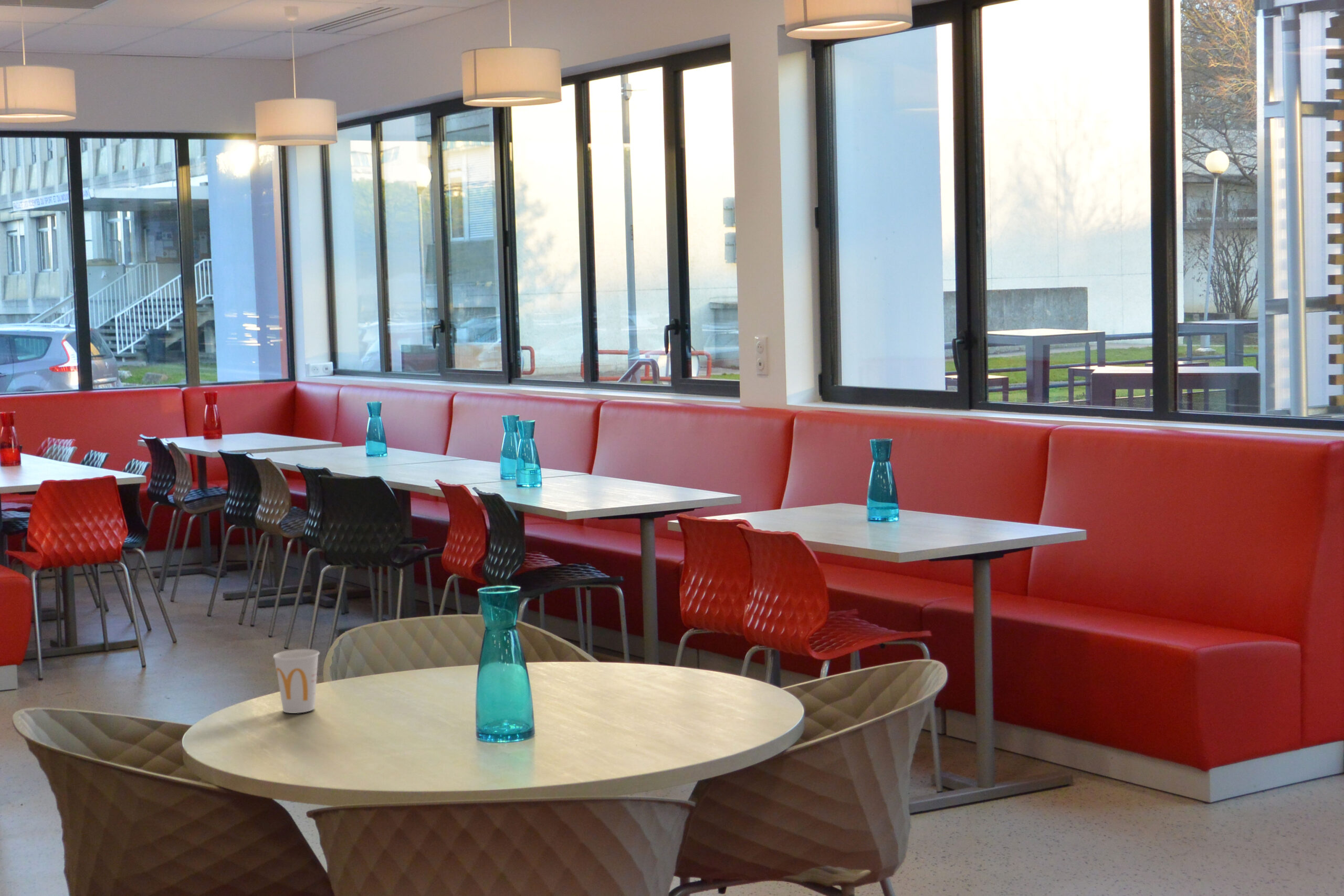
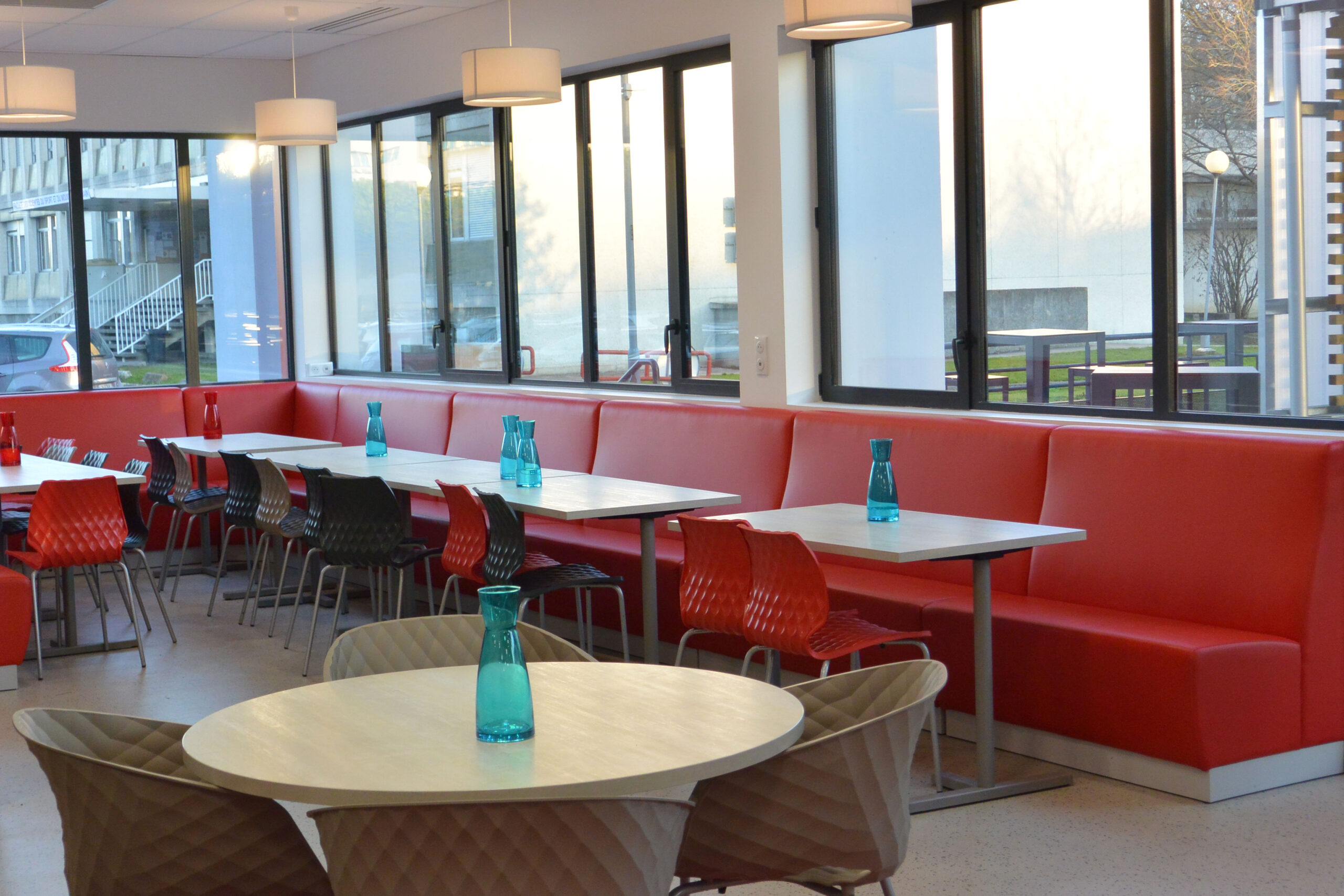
- cup [272,649,320,714]
